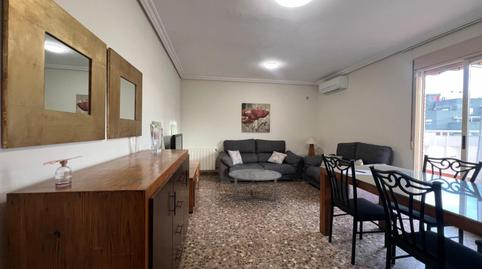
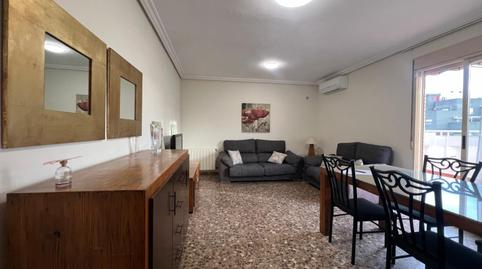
- coffee table [228,168,282,202]
